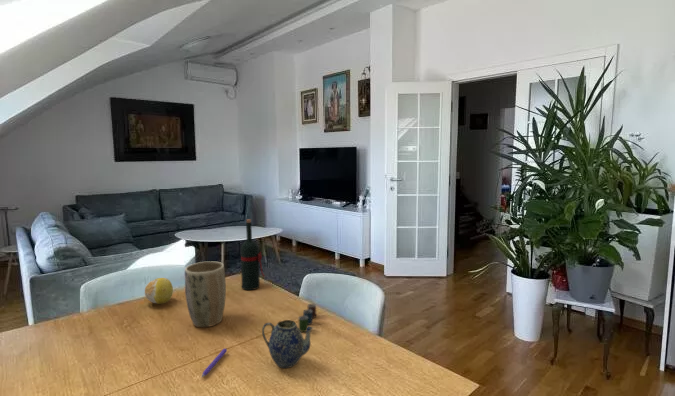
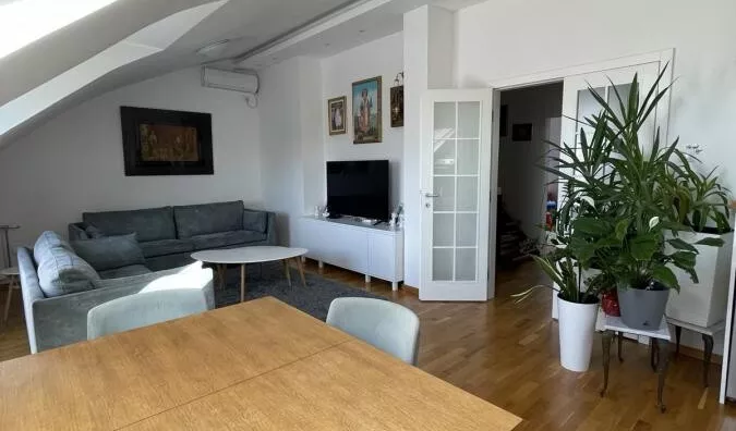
- fruit [144,277,174,305]
- cup [298,303,317,333]
- plant pot [184,260,227,328]
- wine bottle [240,218,266,291]
- teapot [261,319,314,369]
- pen [200,348,228,379]
